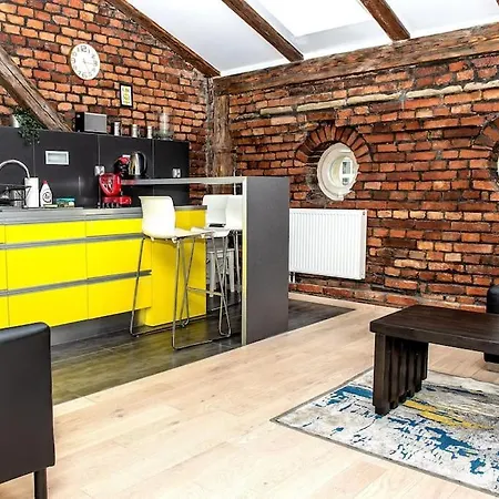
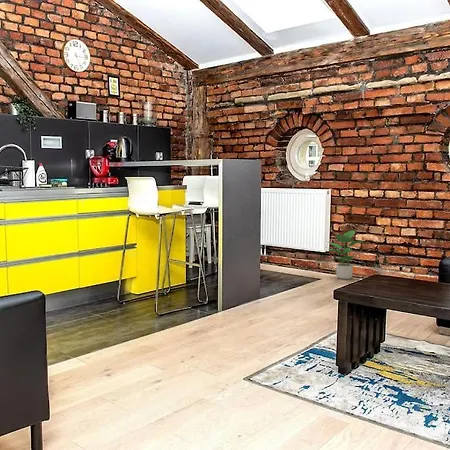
+ potted plant [326,229,367,280]
